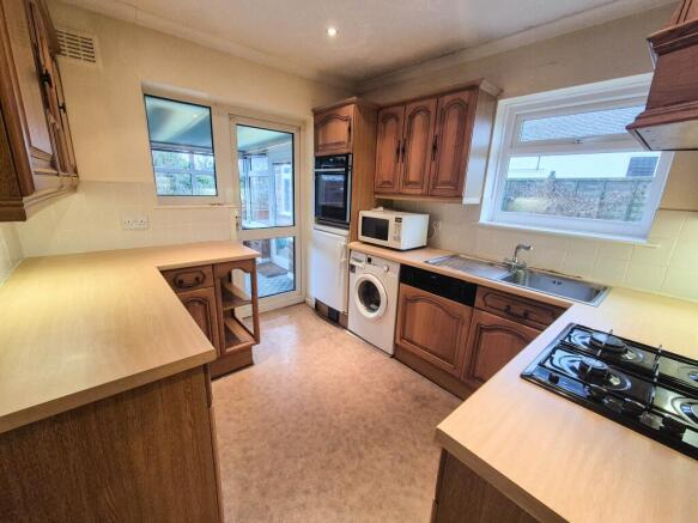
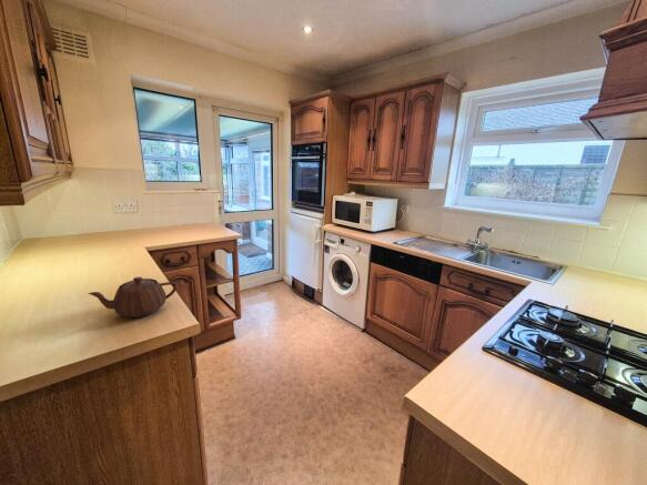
+ teapot [87,275,179,319]
